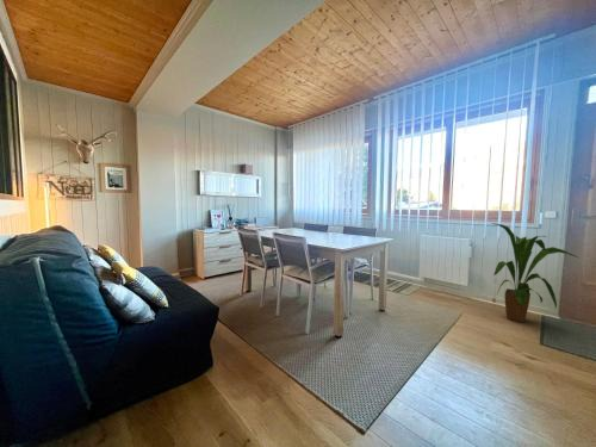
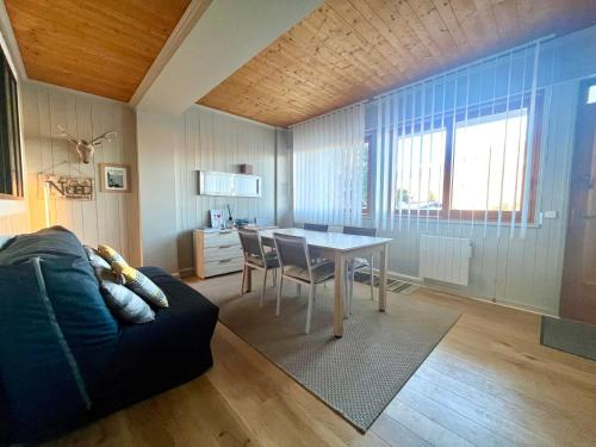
- house plant [491,222,579,323]
